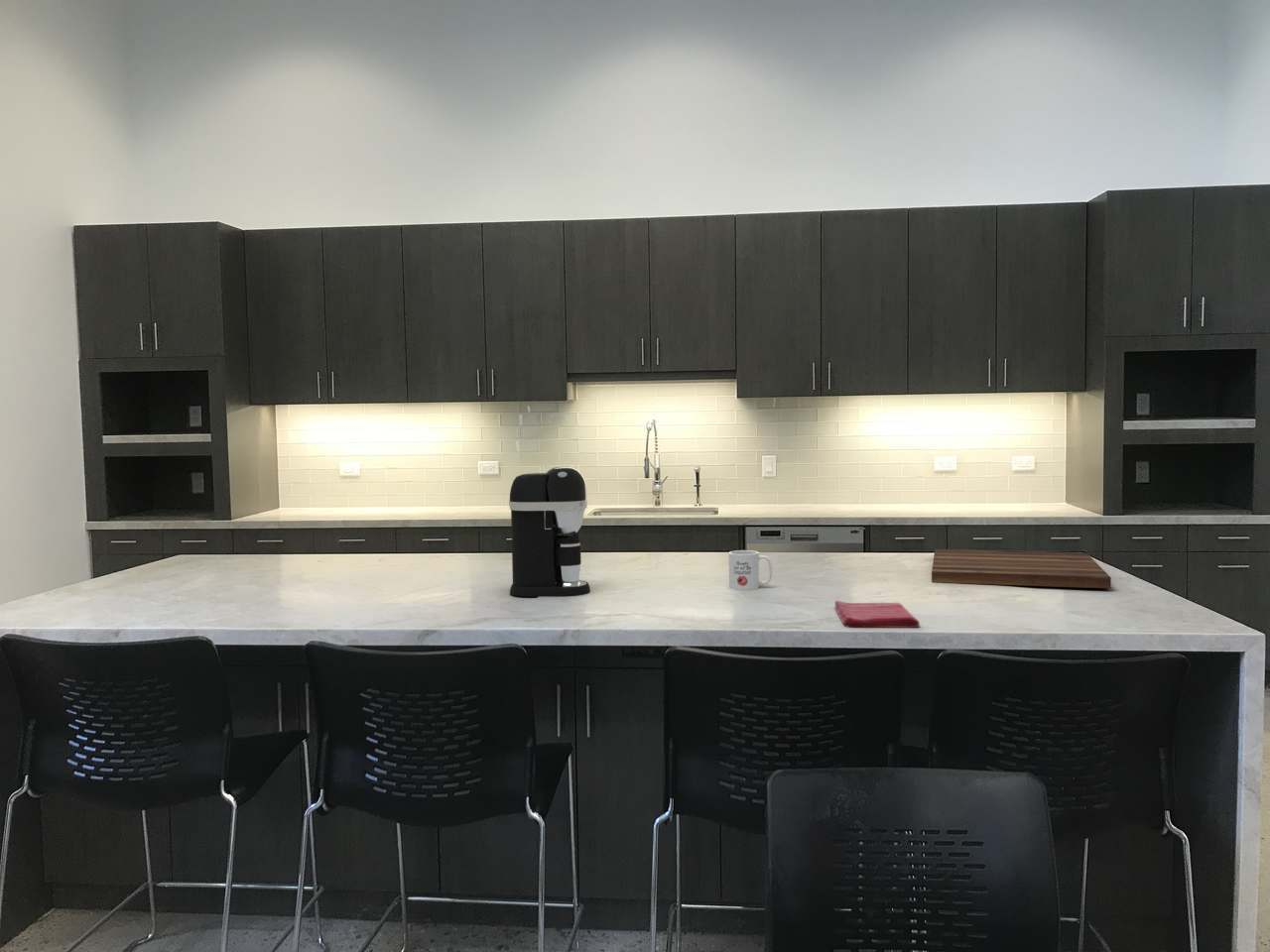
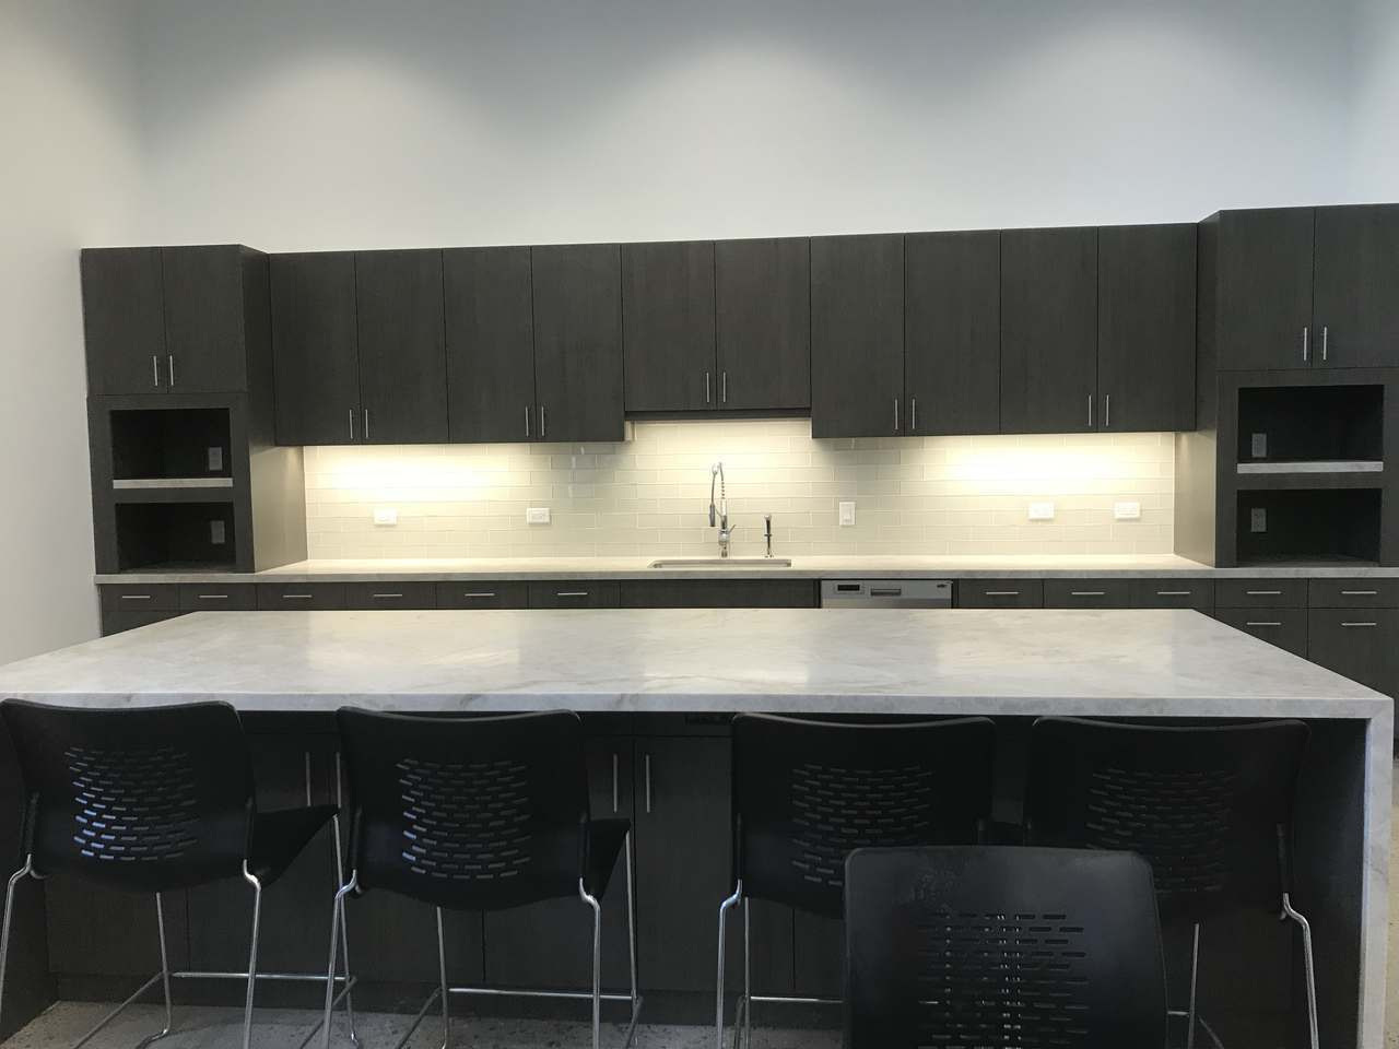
- coffee maker [508,466,591,598]
- dish towel [833,600,921,629]
- mug [728,549,773,591]
- cutting board [931,548,1112,589]
